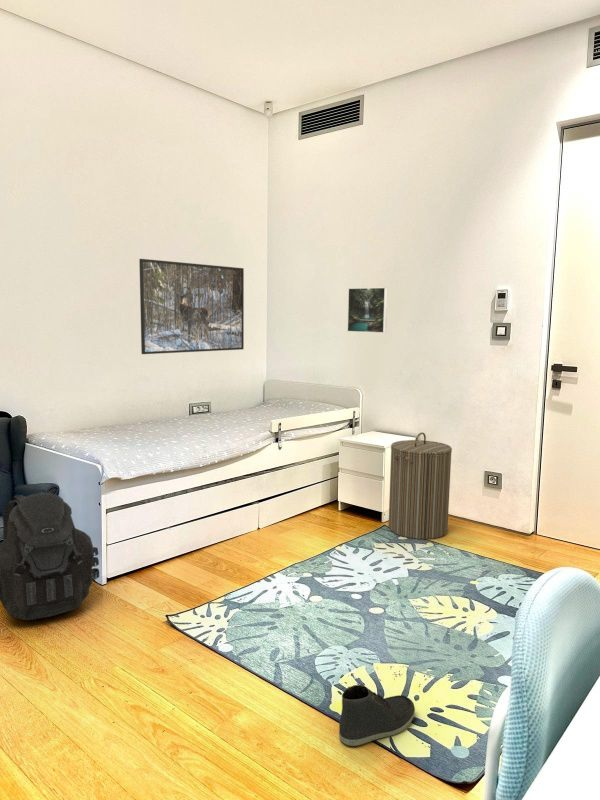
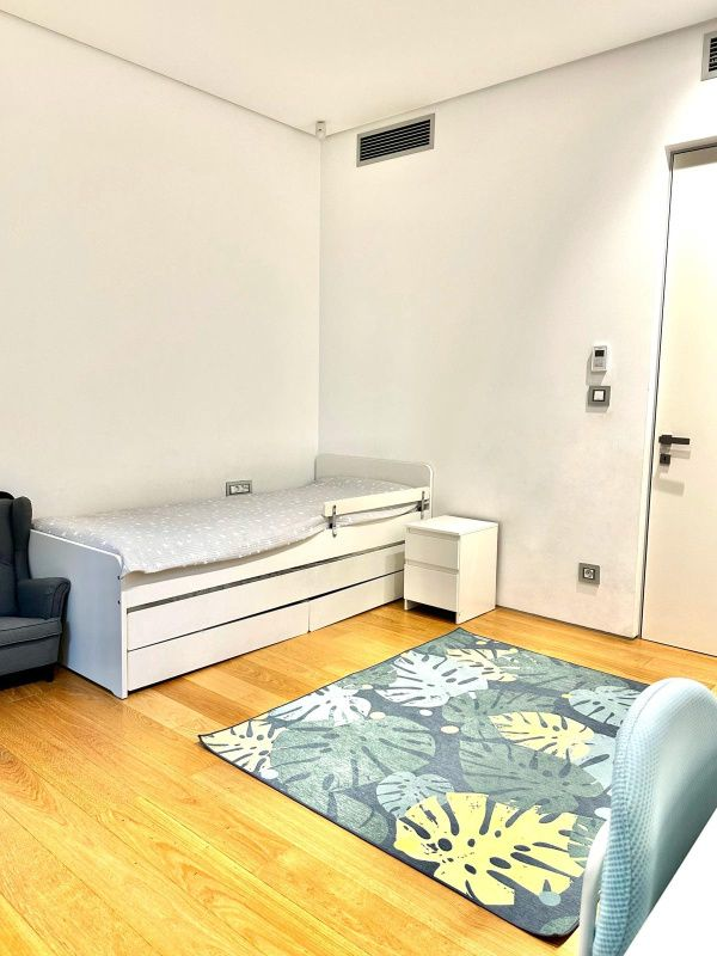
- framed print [138,258,245,355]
- laundry hamper [388,431,453,541]
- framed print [346,287,388,334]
- sneaker [338,684,416,747]
- backpack [0,490,100,621]
